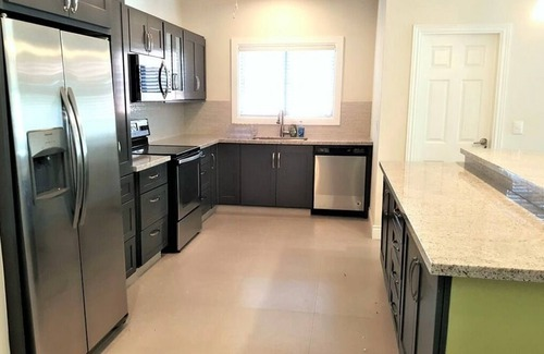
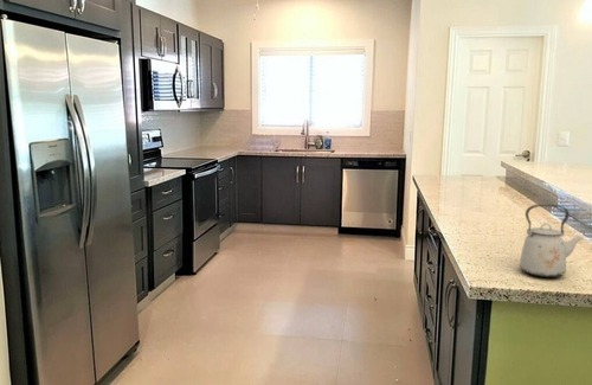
+ kettle [519,203,585,278]
